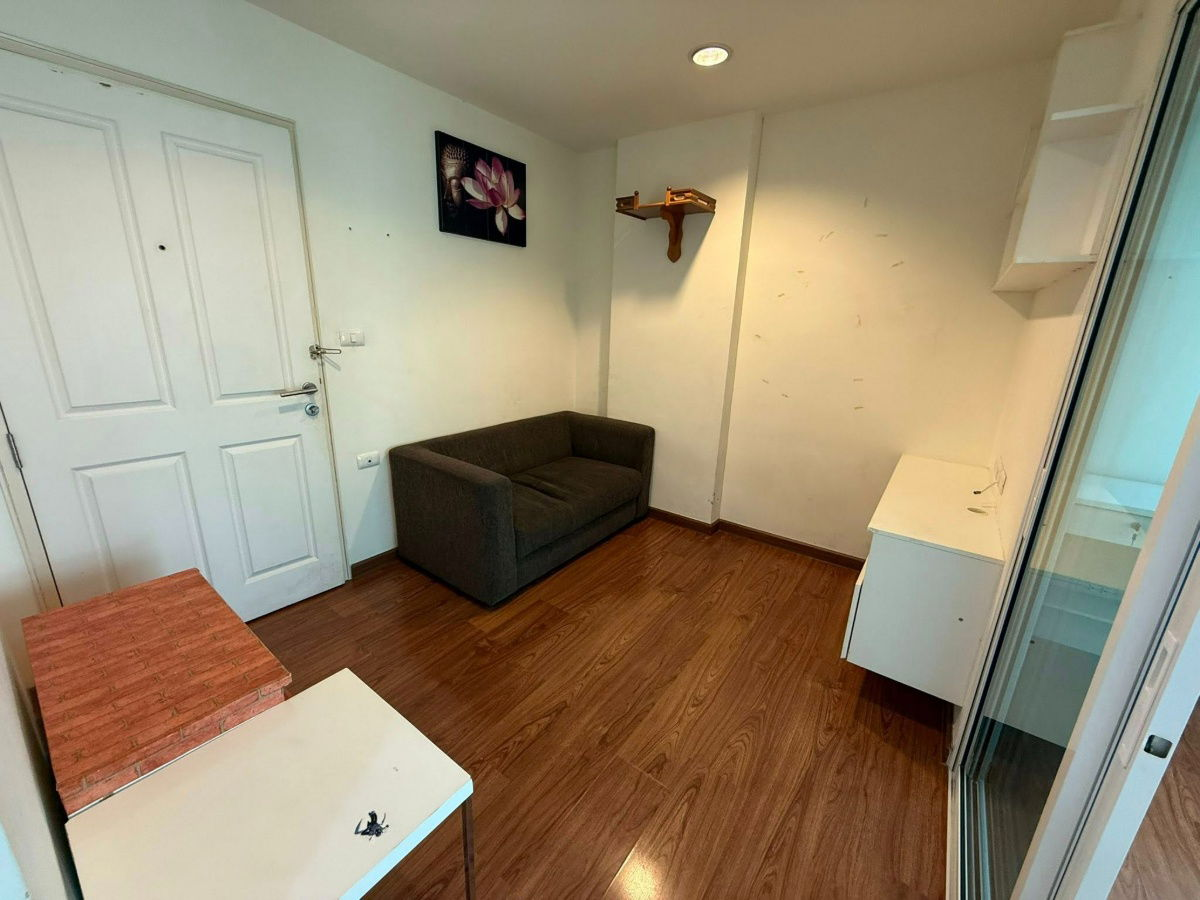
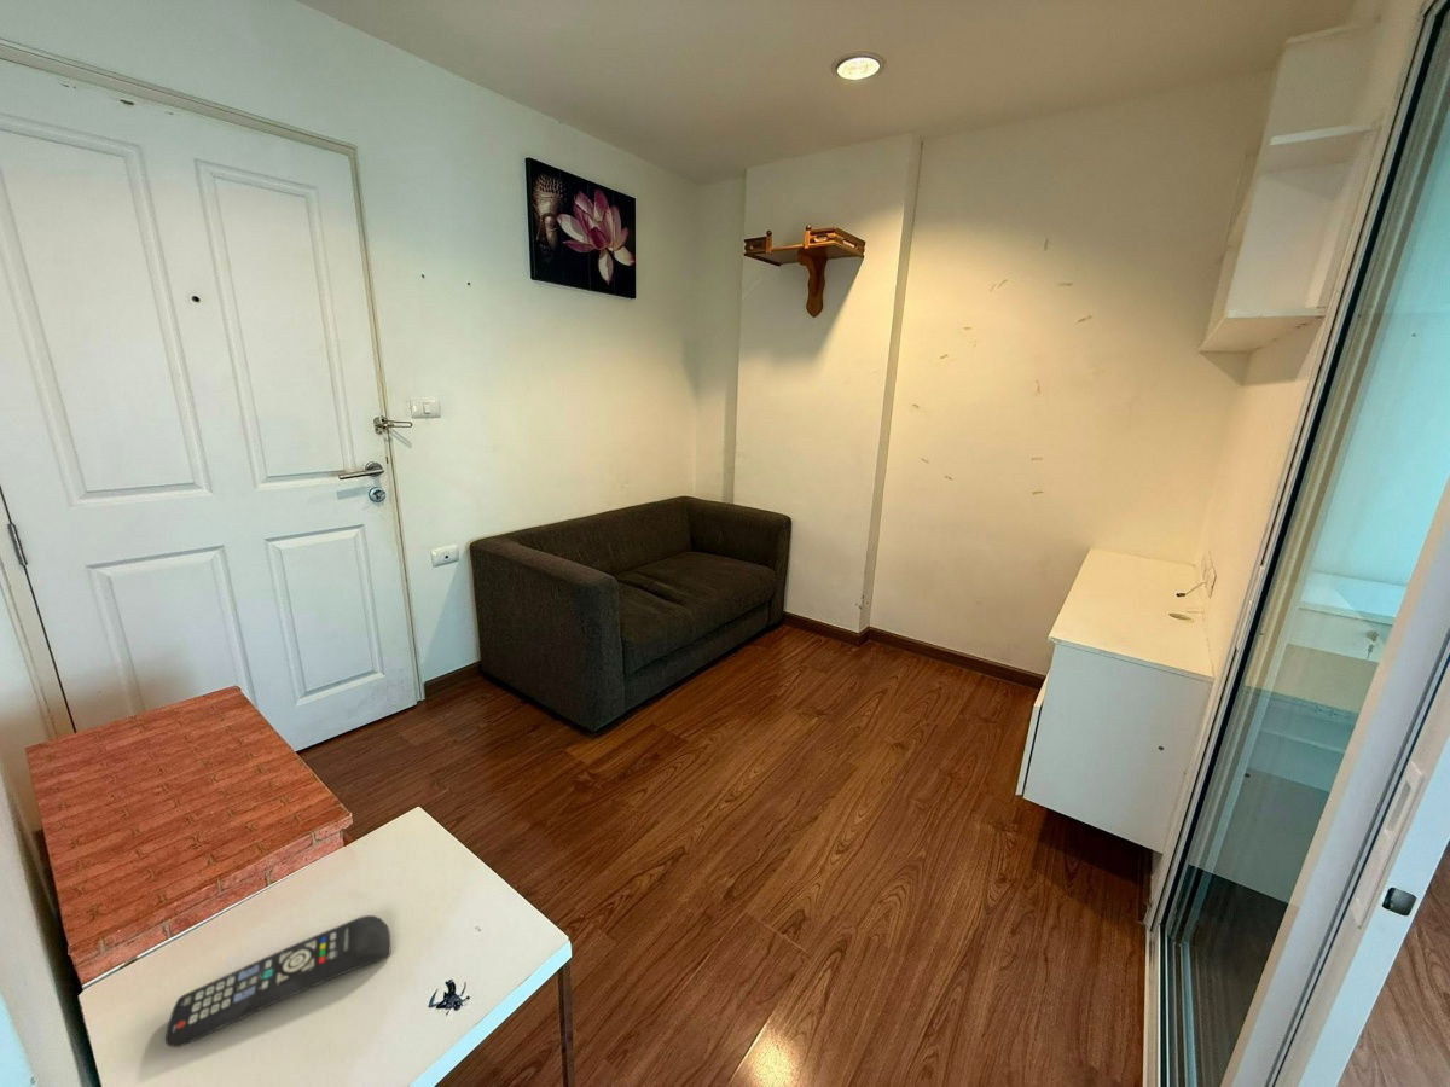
+ remote control [164,914,392,1048]
